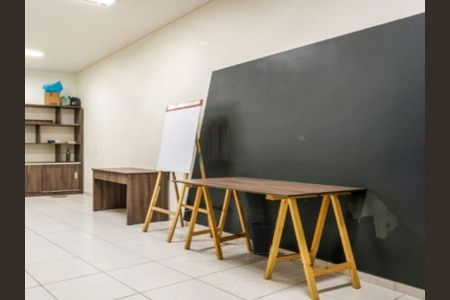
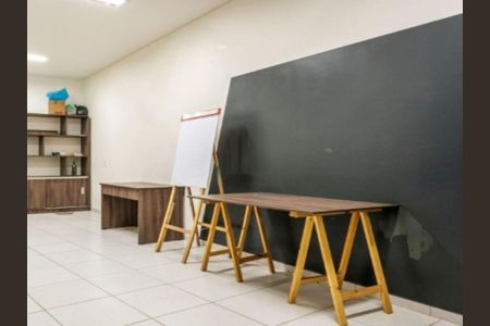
- wastebasket [248,220,275,256]
